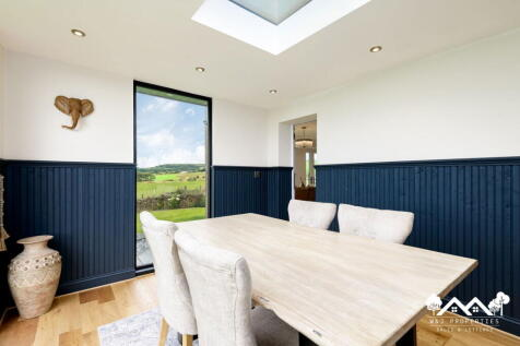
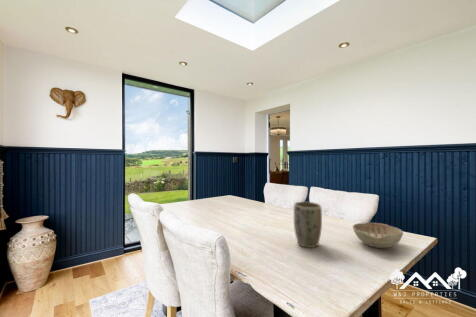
+ decorative bowl [352,222,404,249]
+ plant pot [293,201,323,249]
